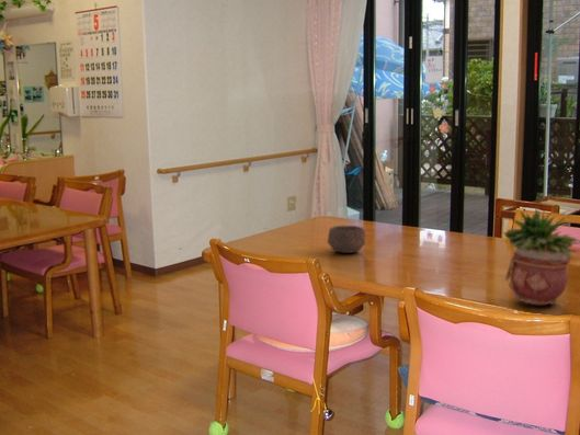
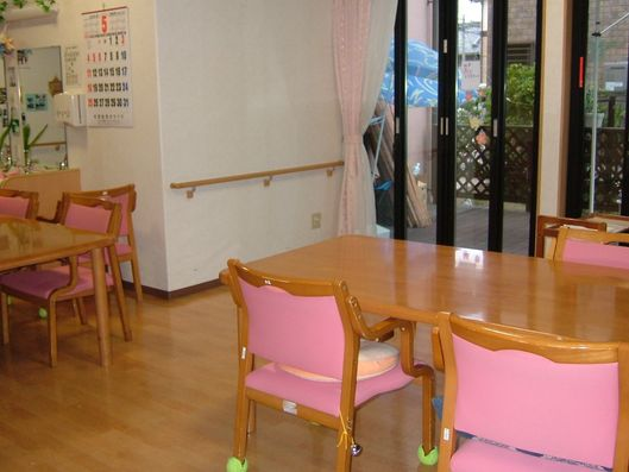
- bowl [327,225,366,254]
- potted plant [502,205,580,306]
